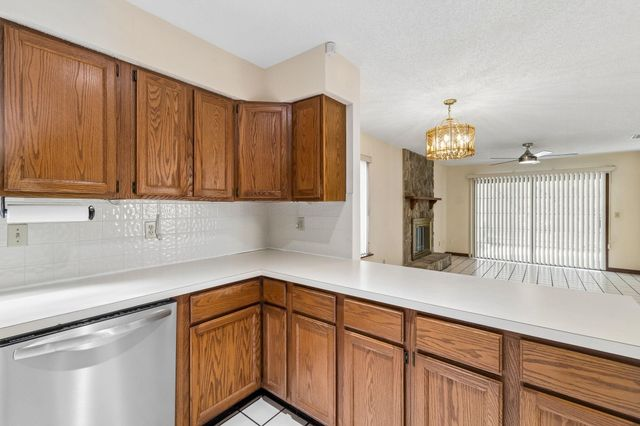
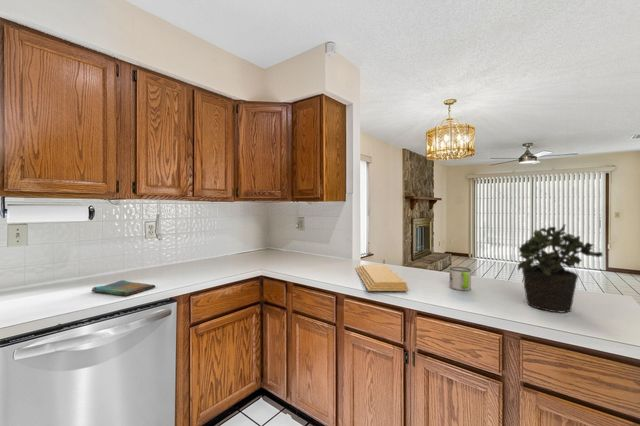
+ potted plant [517,223,604,313]
+ cutting board [354,264,410,292]
+ mug [448,266,472,291]
+ dish towel [90,279,156,297]
